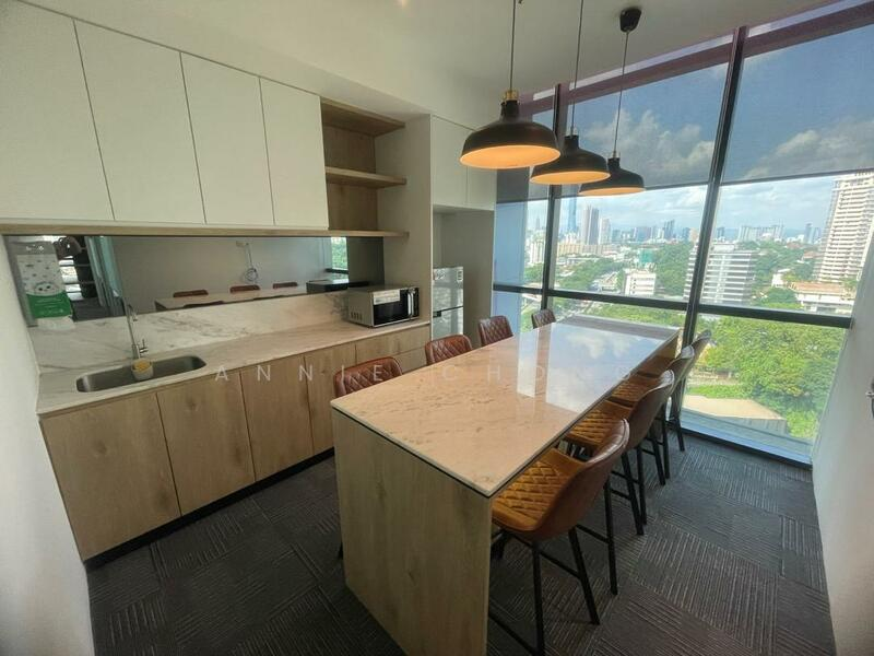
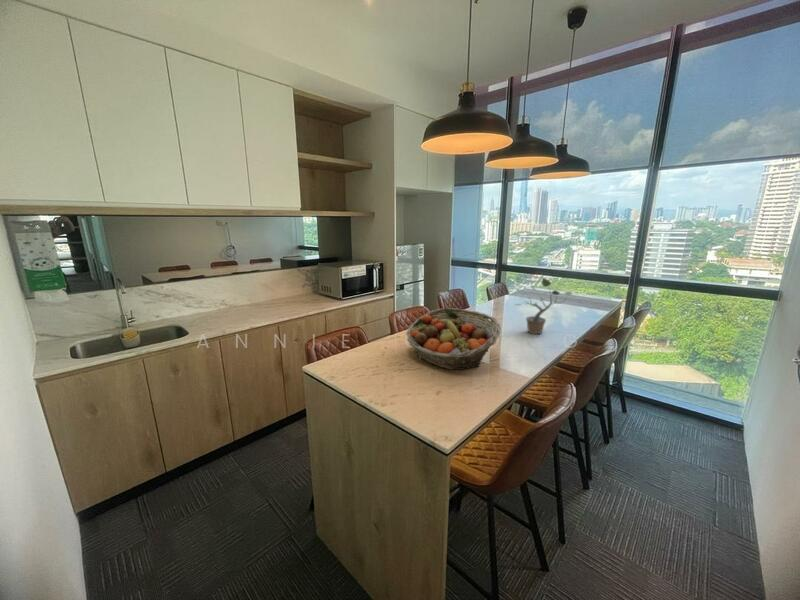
+ potted plant [513,276,573,335]
+ fruit basket [405,307,502,371]
